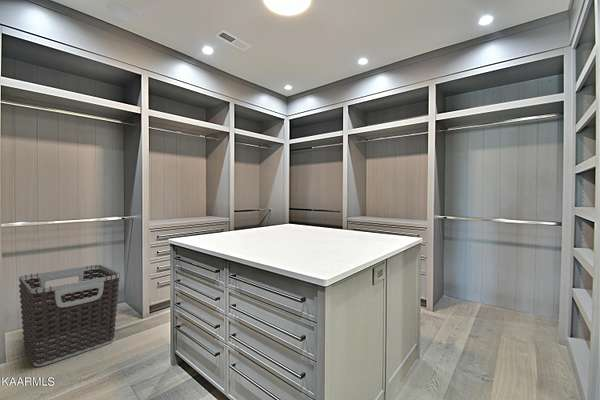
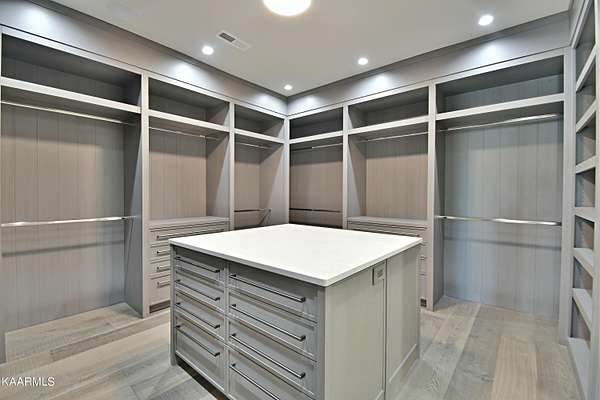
- clothes hamper [18,264,121,367]
